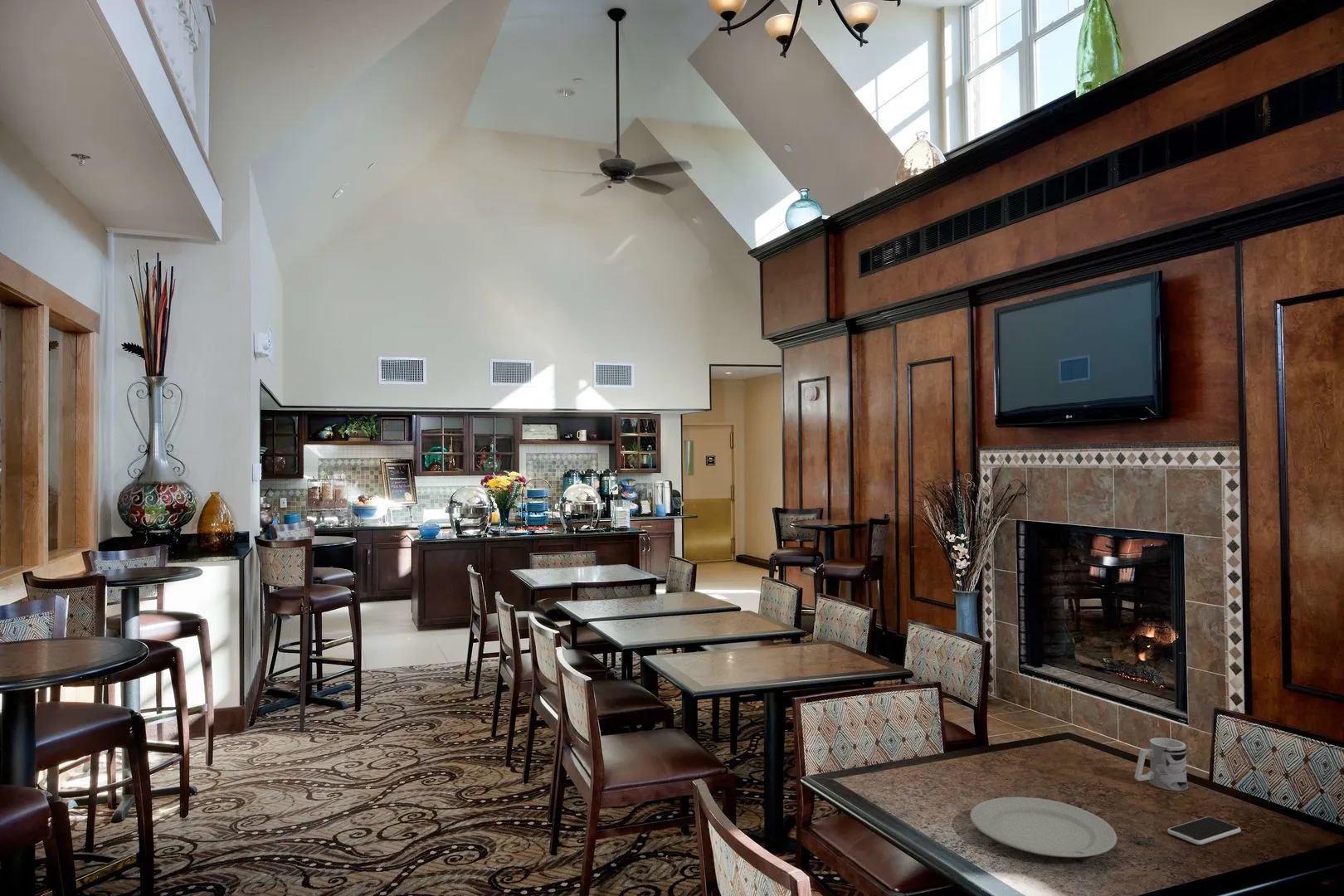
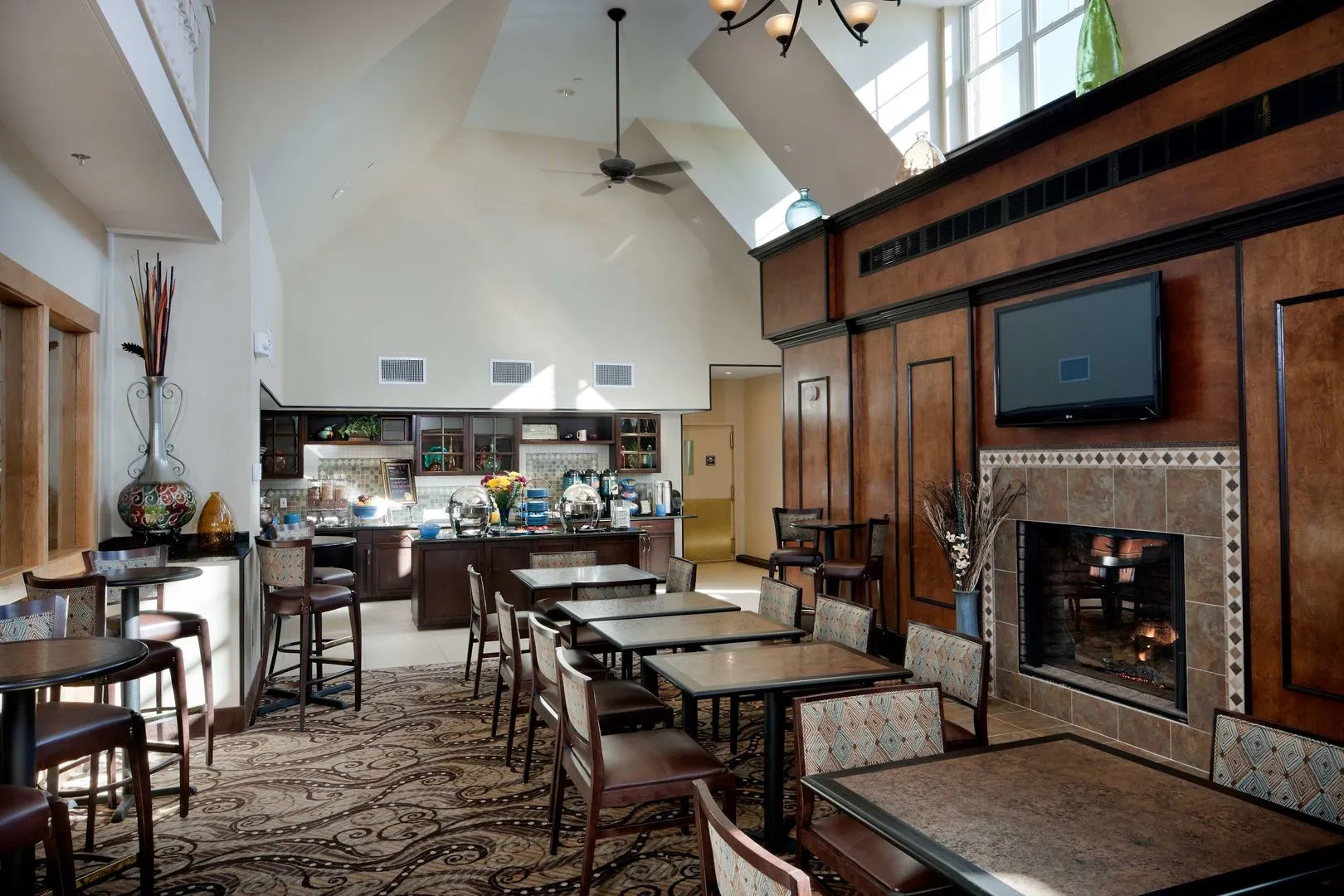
- mug [1134,737,1189,791]
- smartphone [1166,816,1242,845]
- chinaware [969,796,1118,858]
